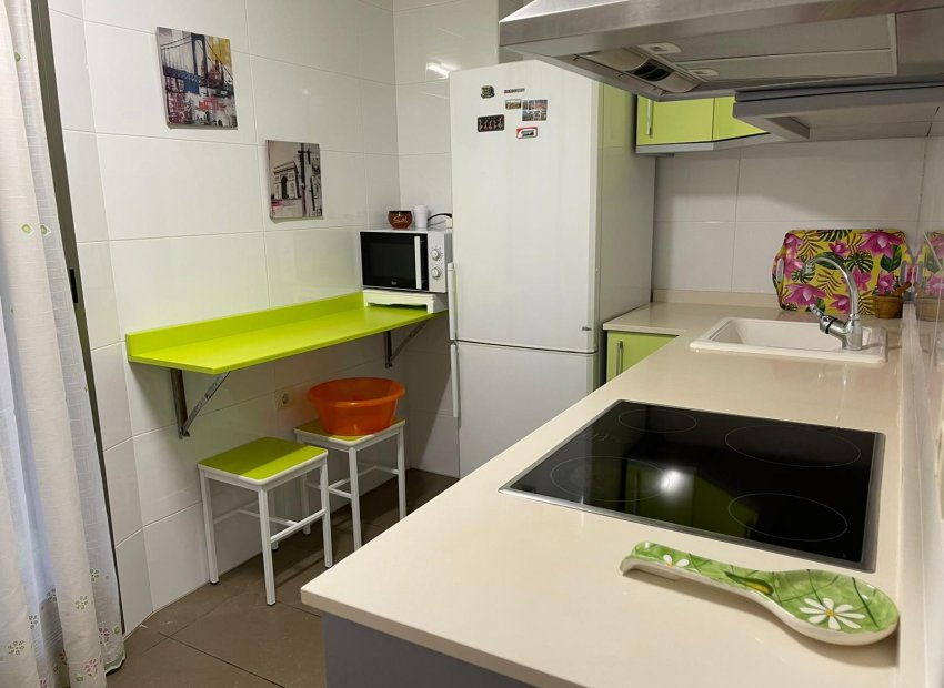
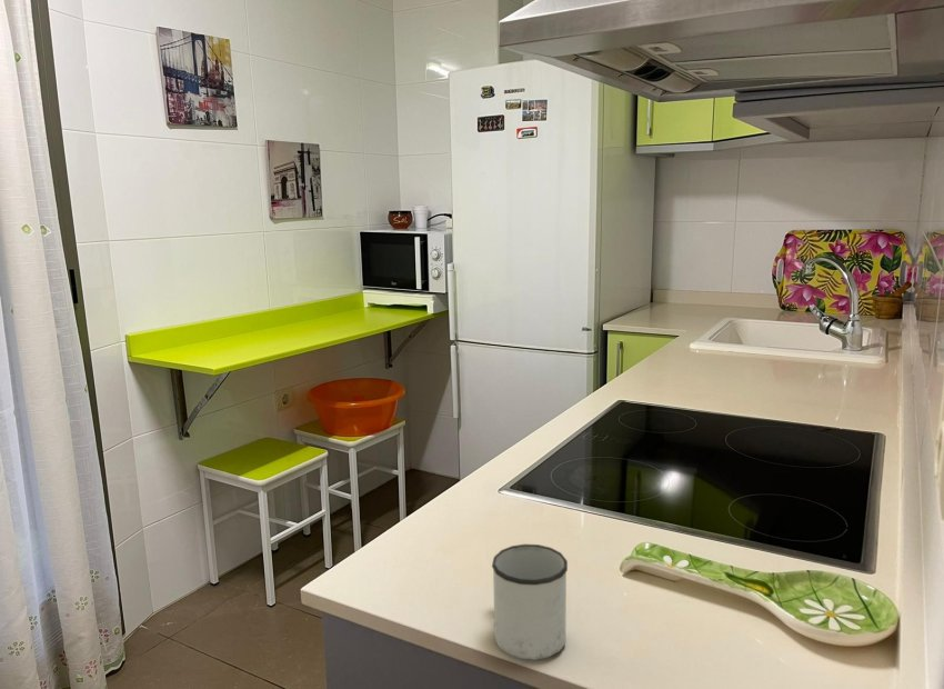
+ mug [491,543,569,661]
